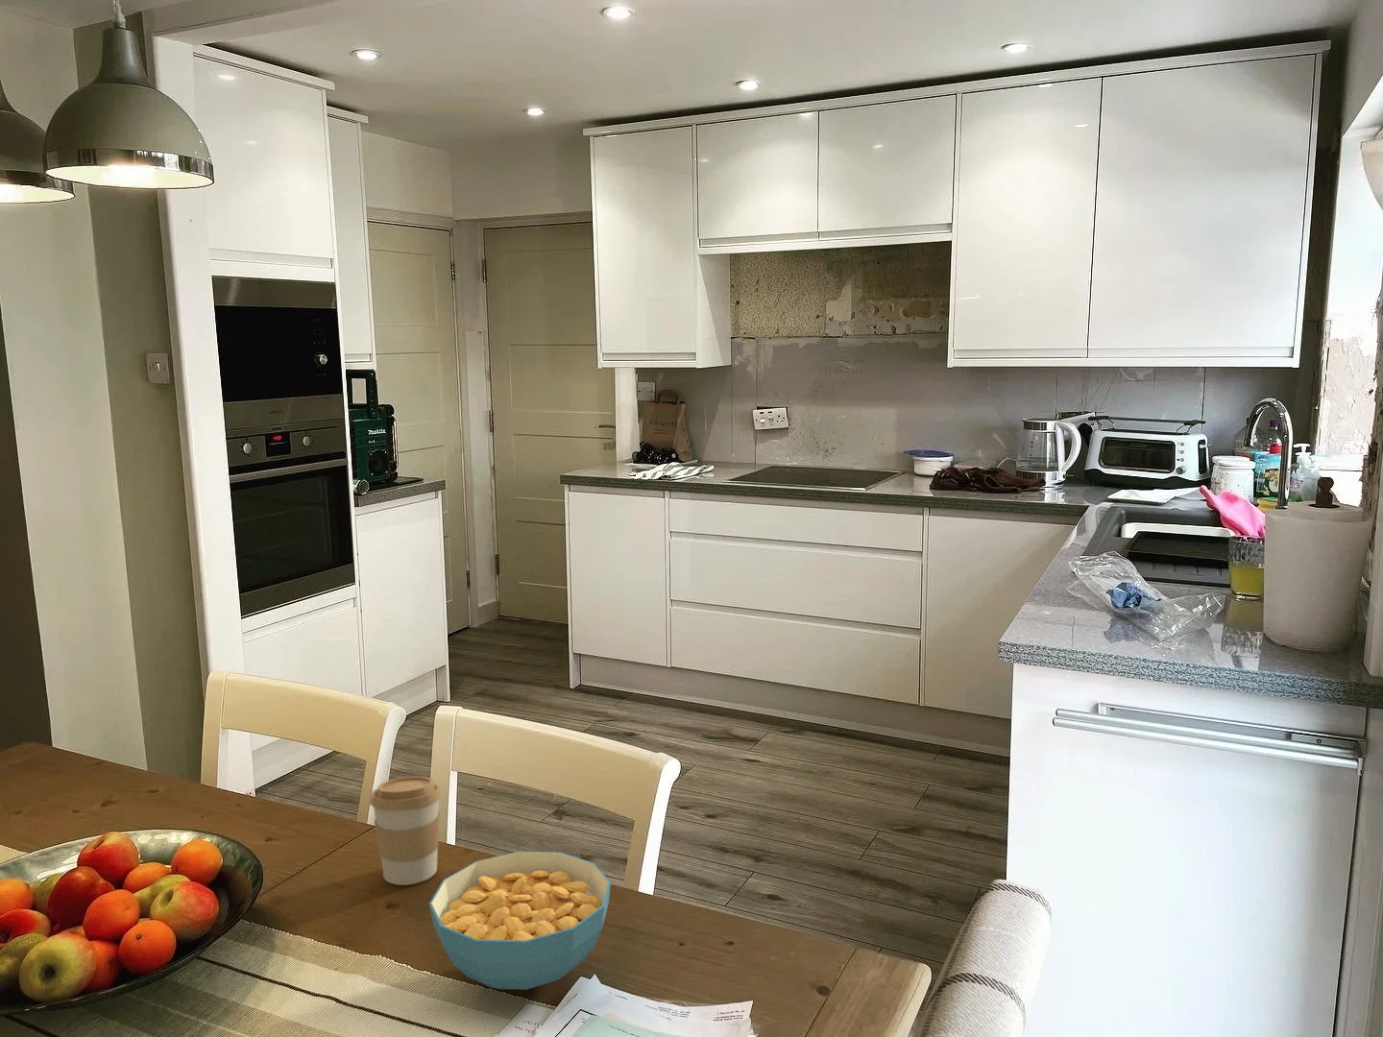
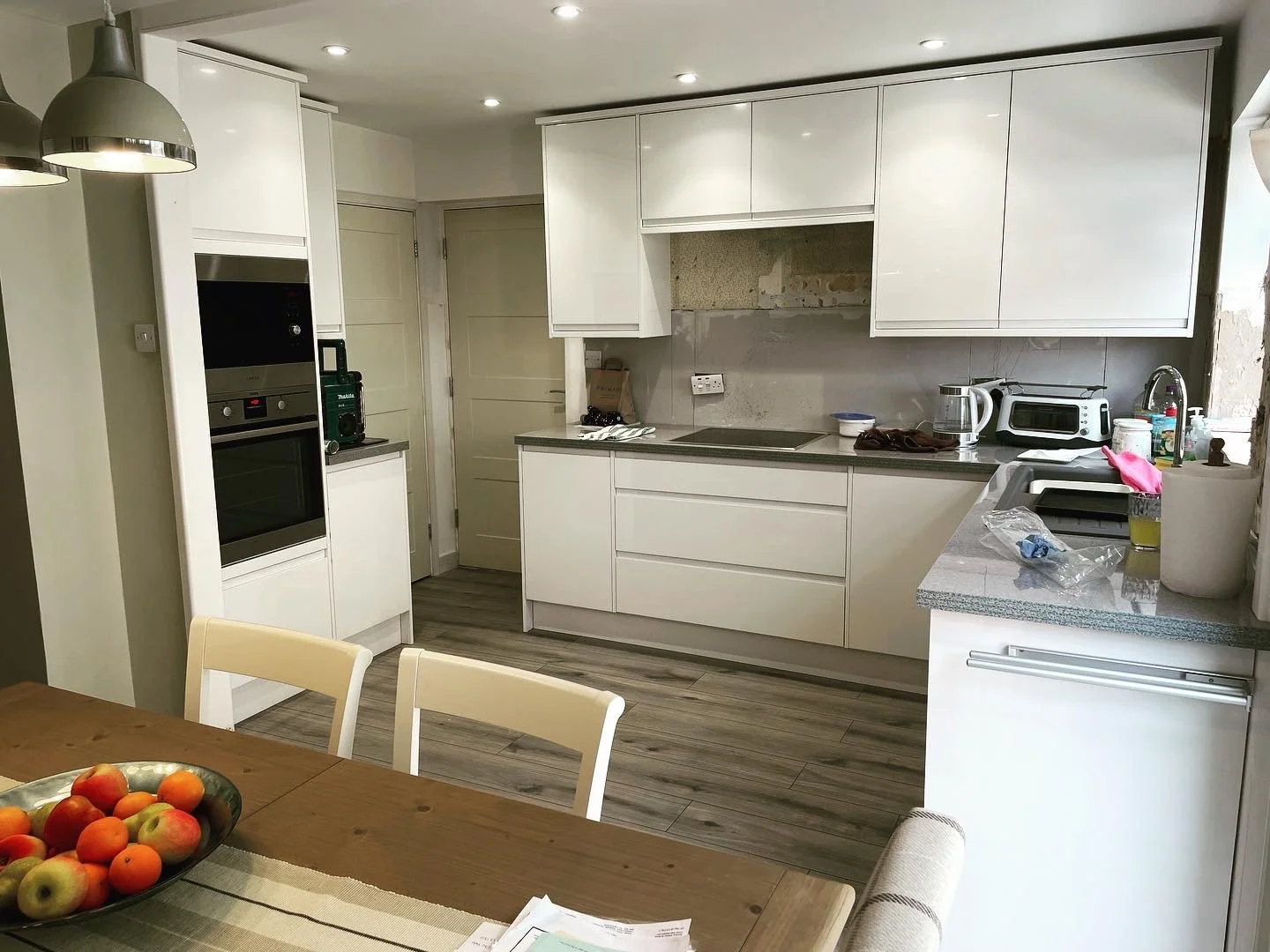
- coffee cup [369,776,443,887]
- cereal bowl [428,851,612,991]
